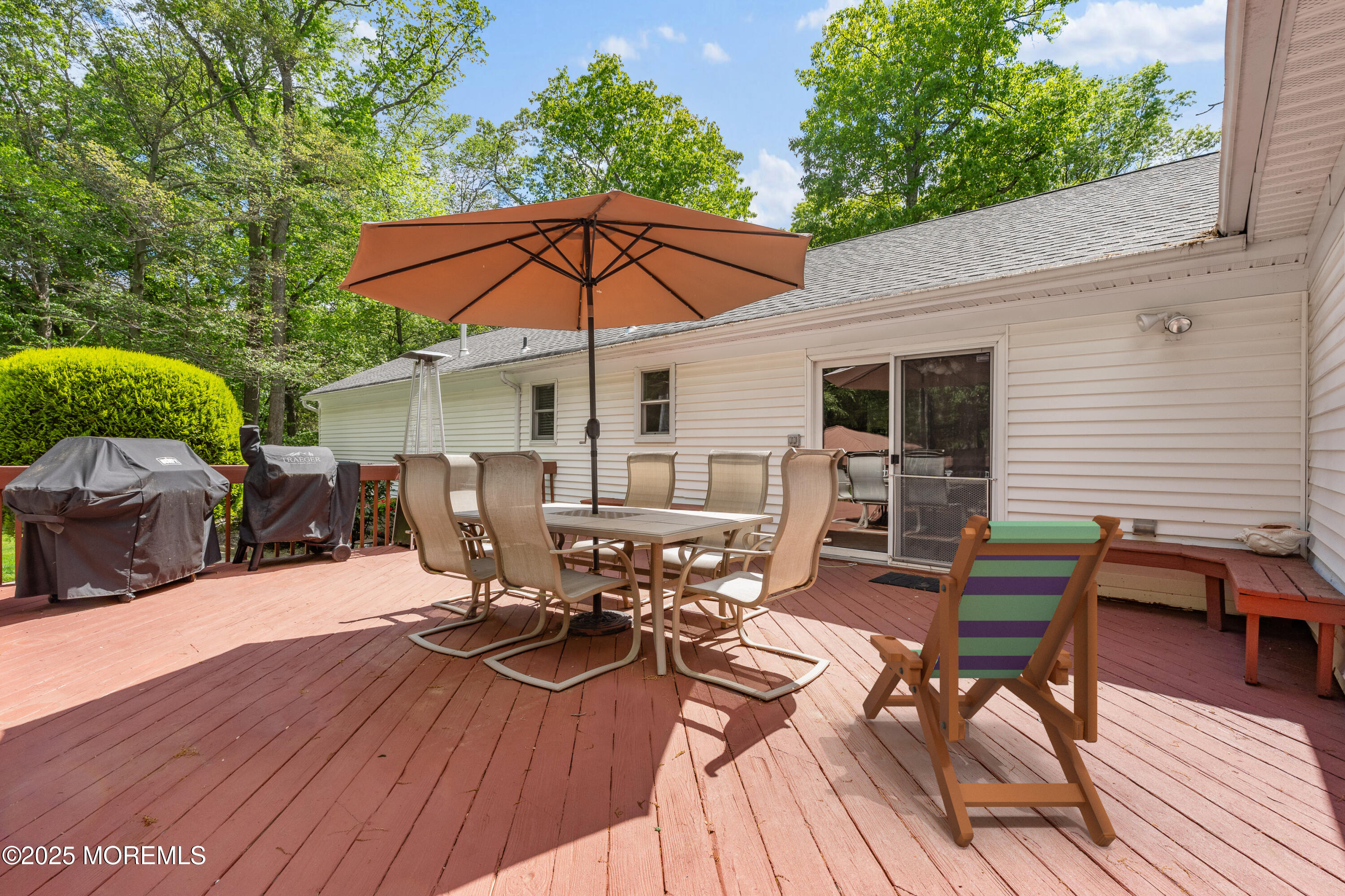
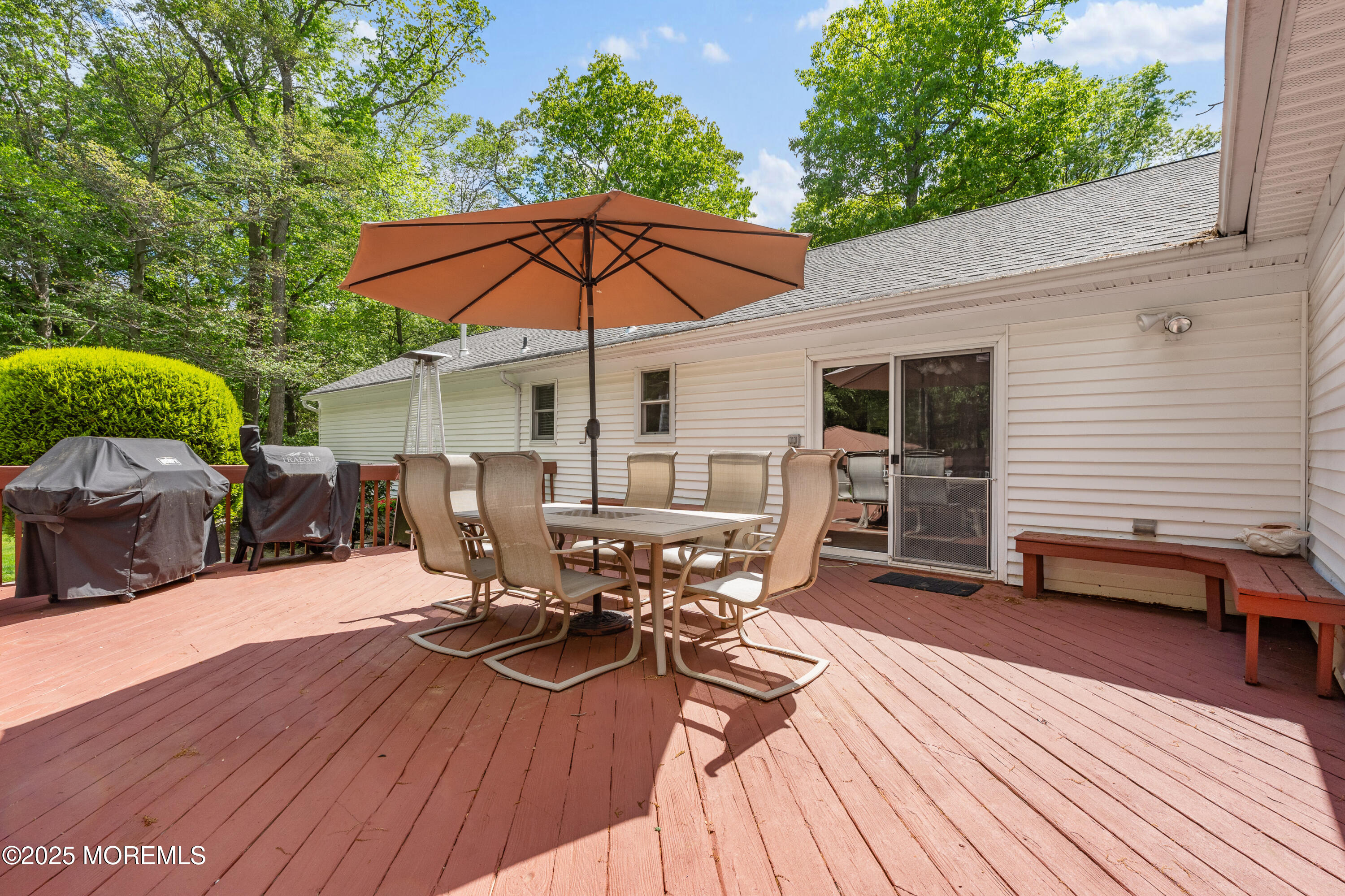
- deck chair [862,514,1124,848]
